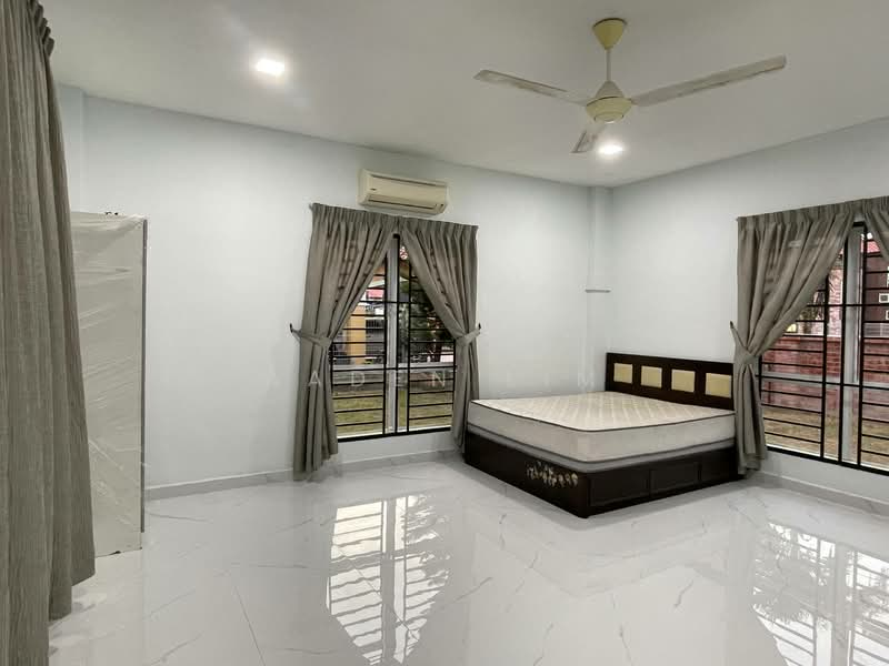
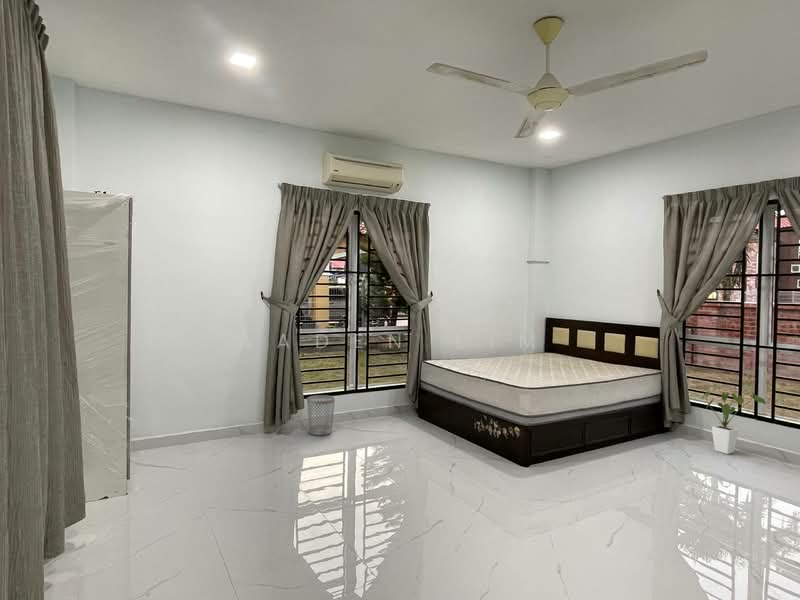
+ wastebasket [306,394,336,436]
+ house plant [701,390,767,455]
